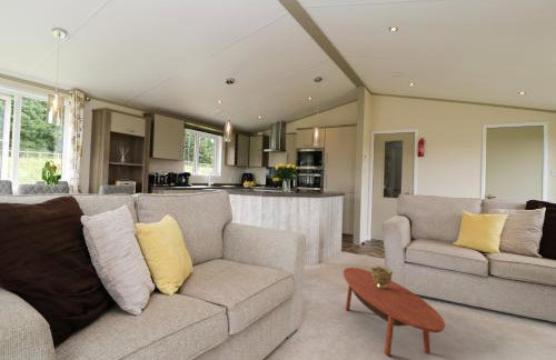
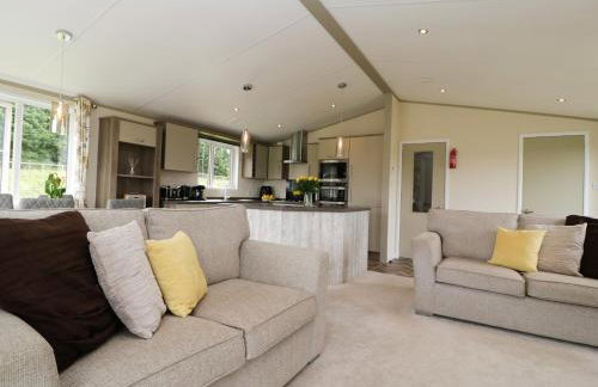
- decorative bowl [370,266,394,289]
- coffee table [342,267,446,357]
